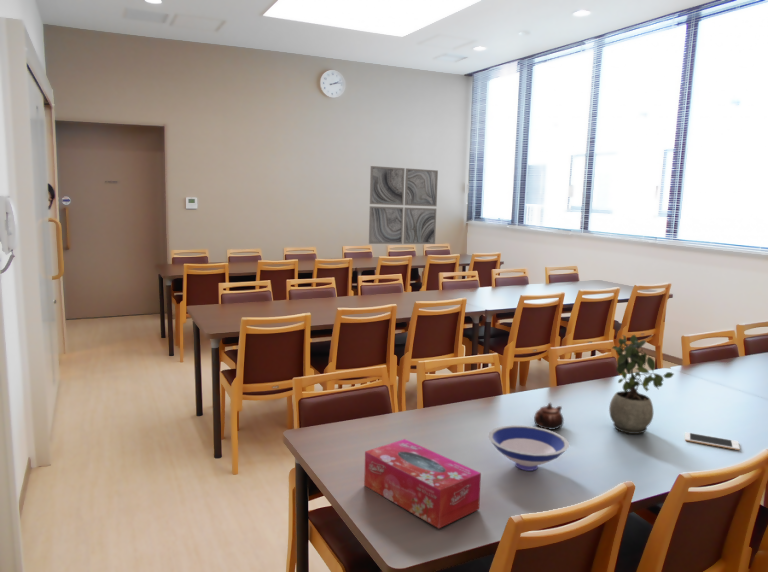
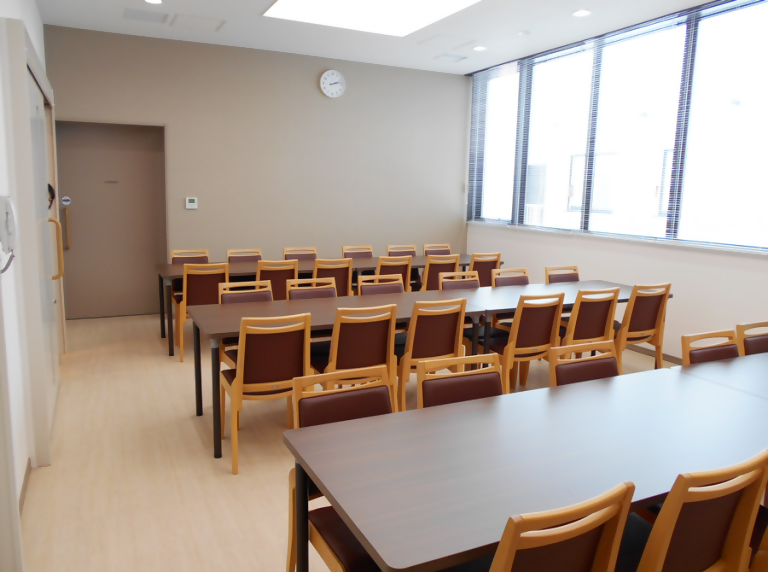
- potted plant [608,334,675,435]
- bowl [487,424,570,472]
- cell phone [684,431,741,451]
- teapot [533,402,565,431]
- tissue box [363,438,482,529]
- wall art [368,165,439,245]
